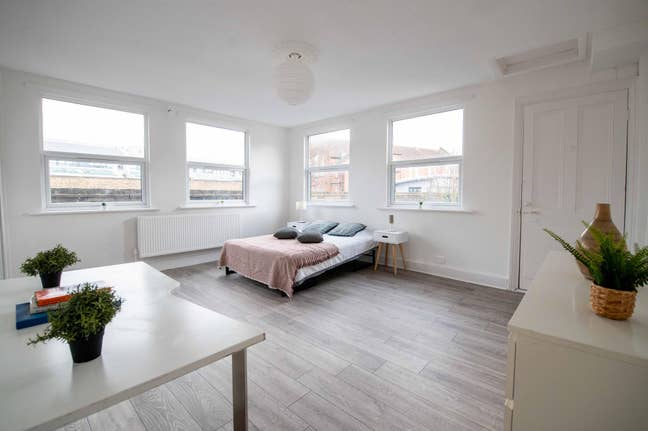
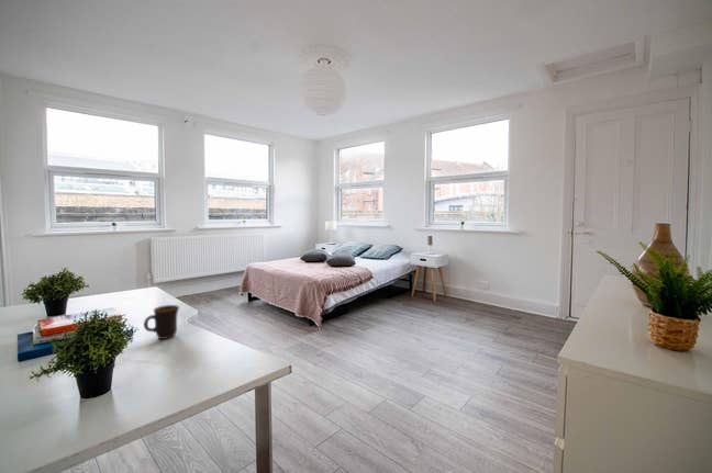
+ mug [143,304,180,340]
